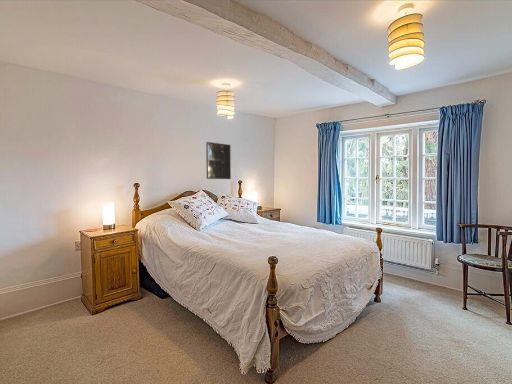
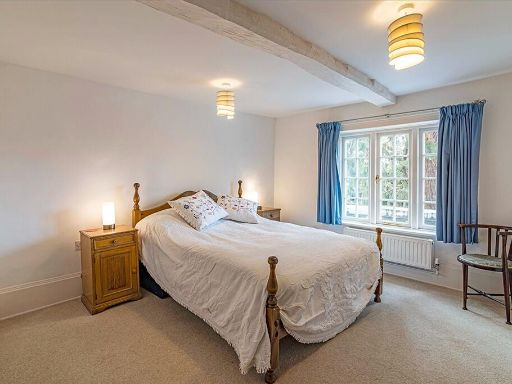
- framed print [205,141,232,180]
